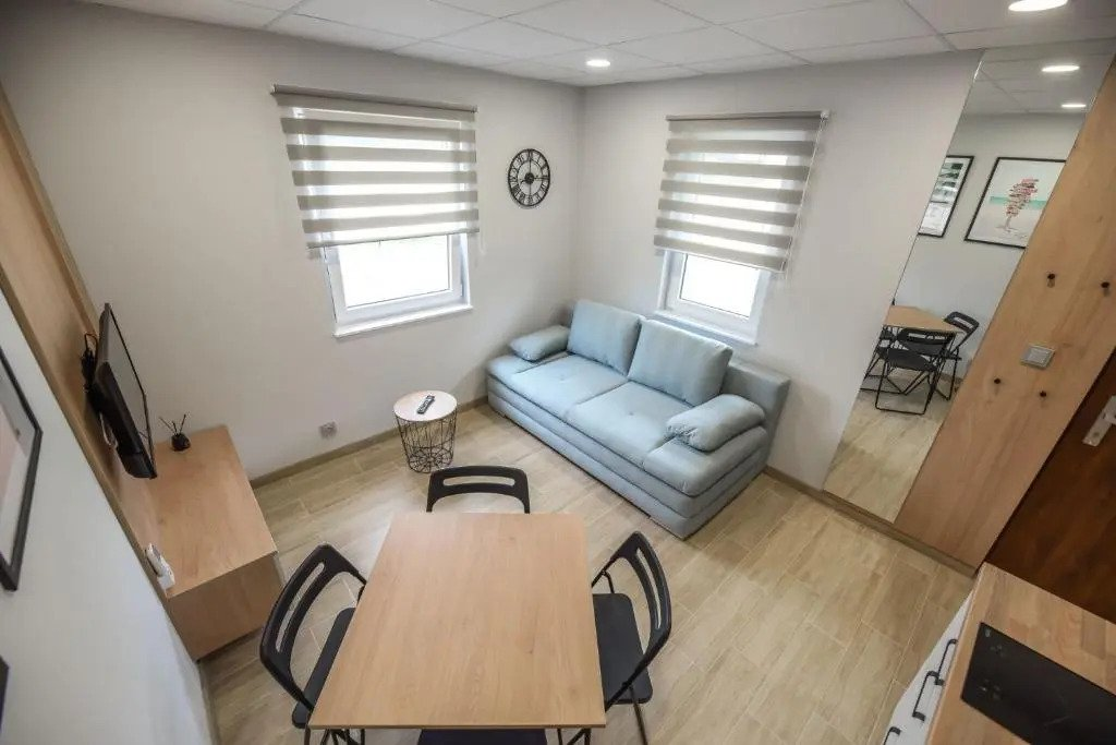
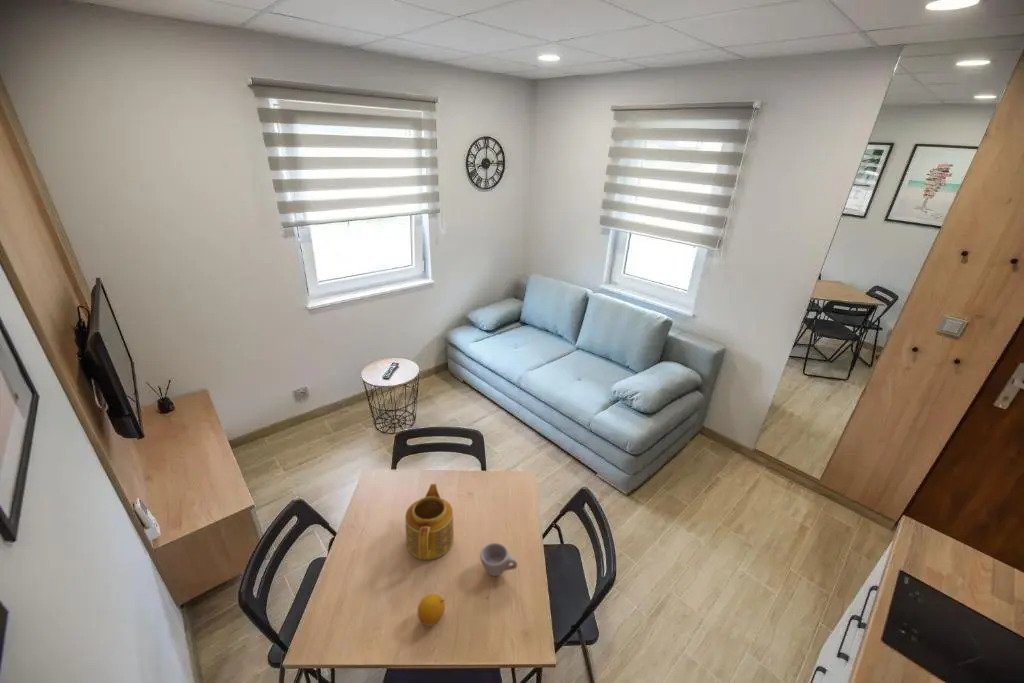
+ fruit [417,593,446,627]
+ cup [479,542,518,577]
+ teapot [404,483,454,561]
